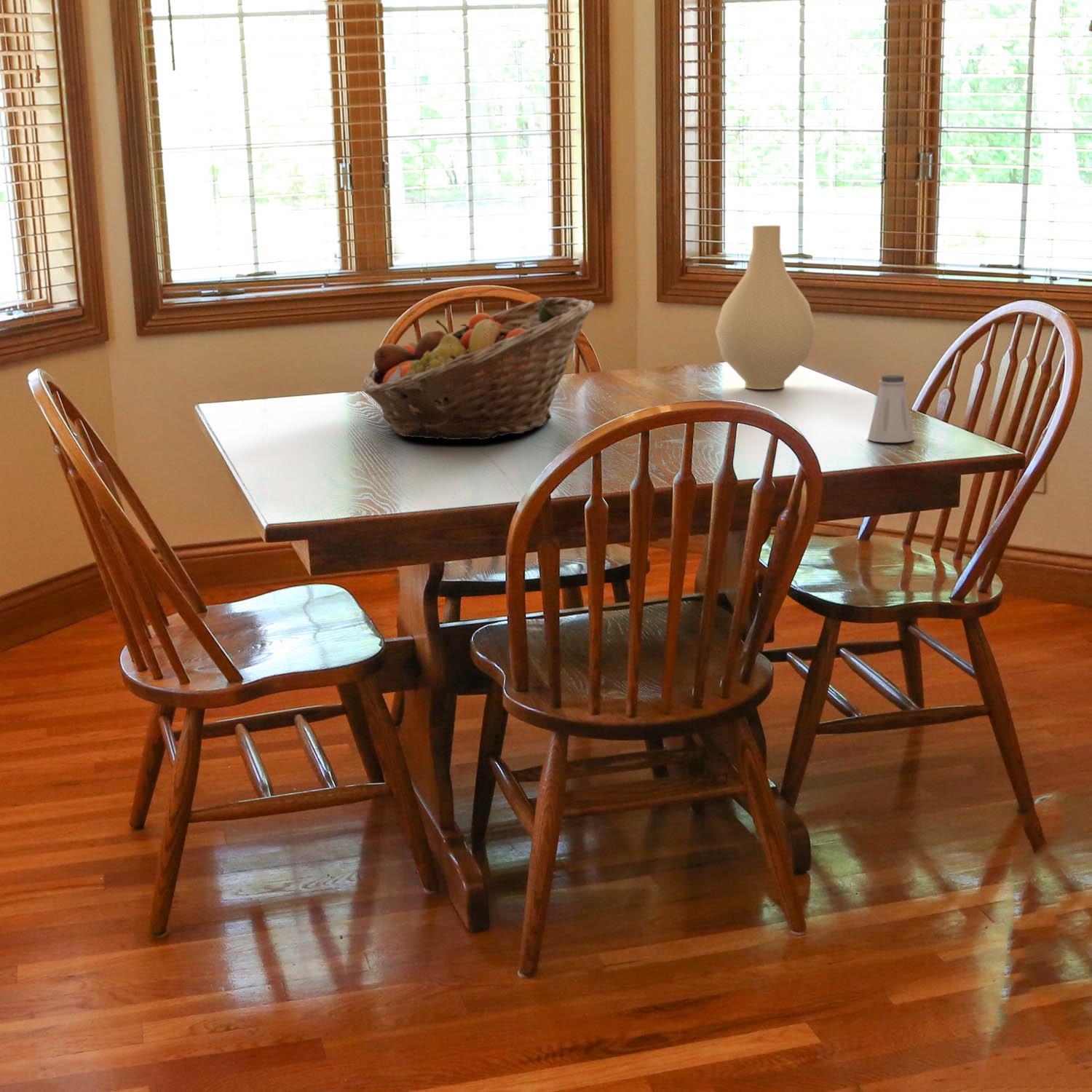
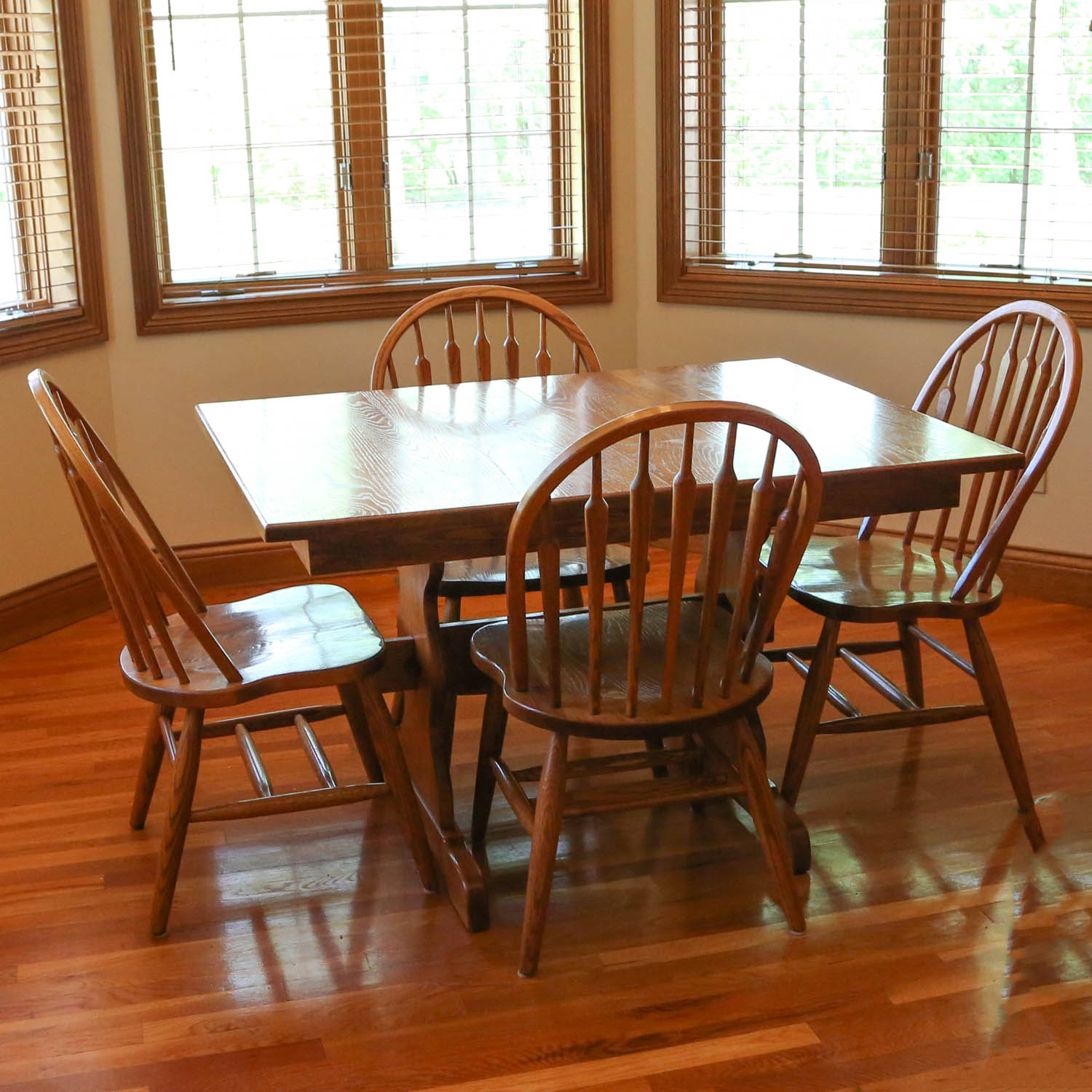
- fruit basket [363,296,596,440]
- saltshaker [867,374,914,443]
- vase [715,225,816,390]
